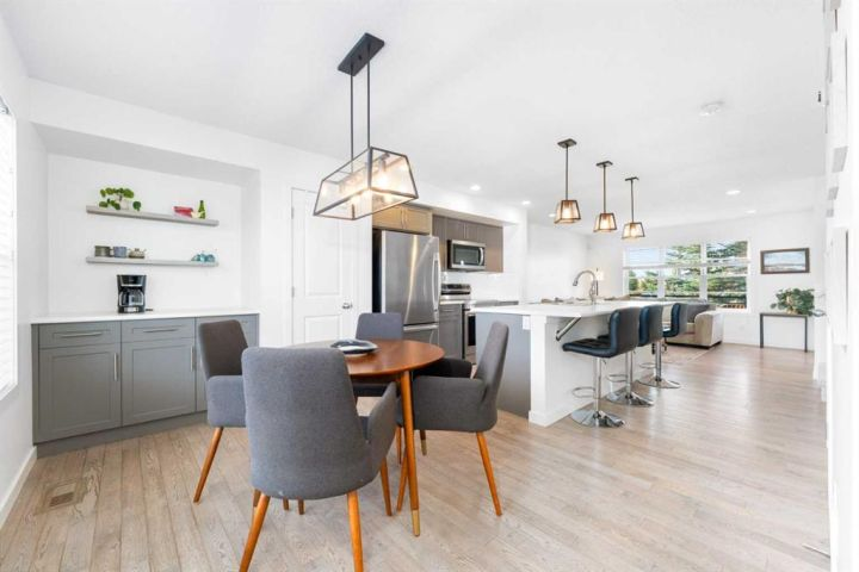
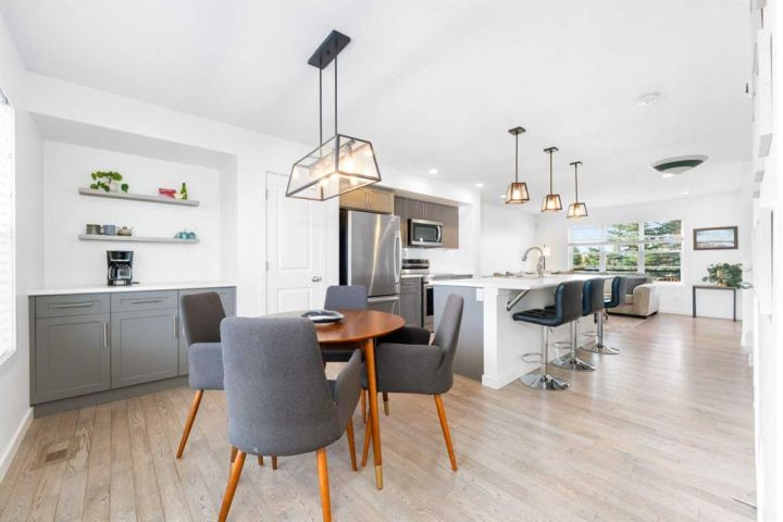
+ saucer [647,154,709,175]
